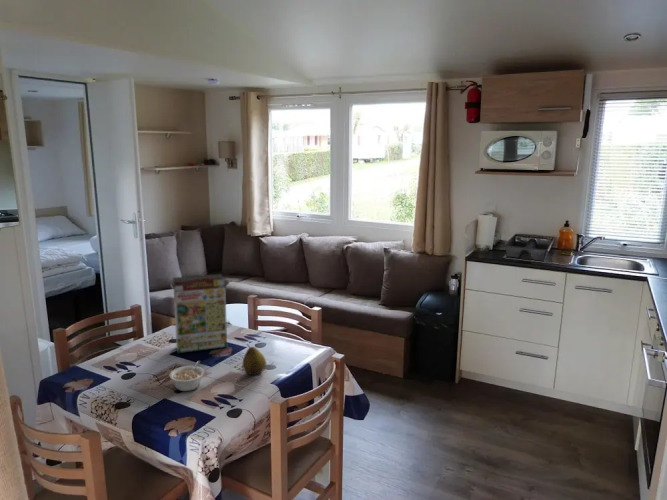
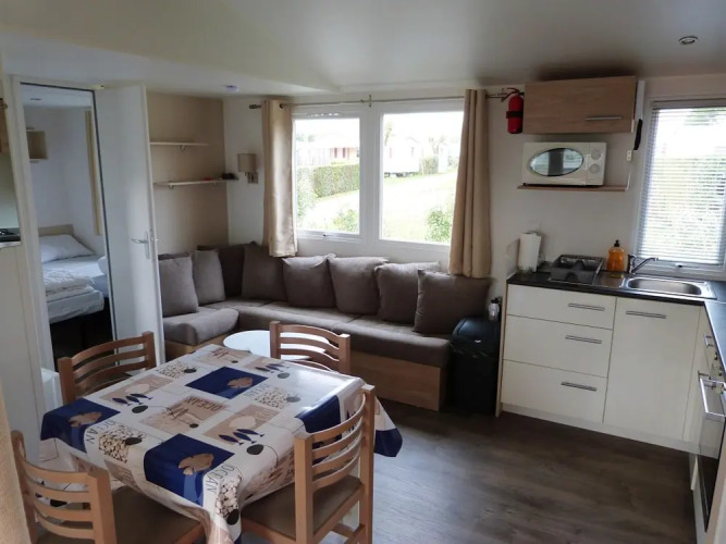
- legume [169,360,205,392]
- cereal box [169,273,231,354]
- fruit [242,343,267,376]
